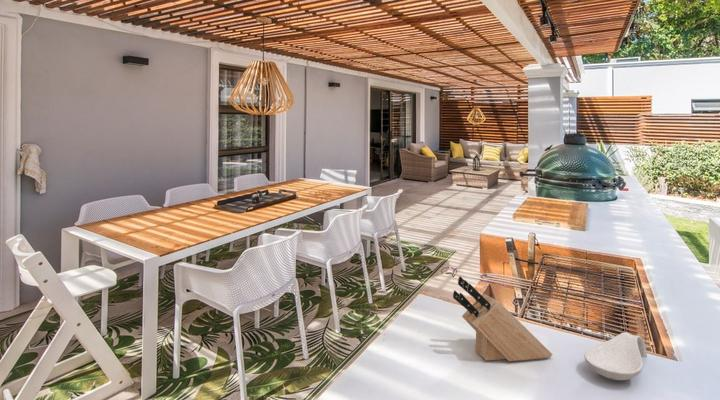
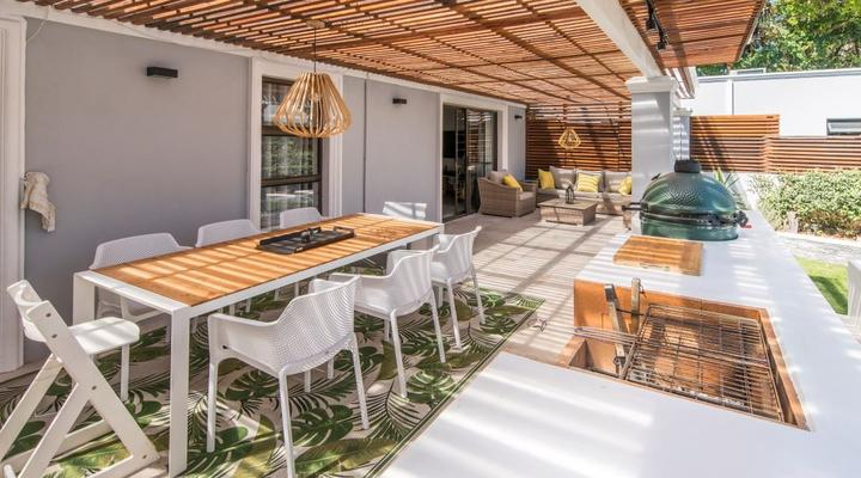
- knife block [452,275,553,362]
- spoon rest [583,331,648,381]
